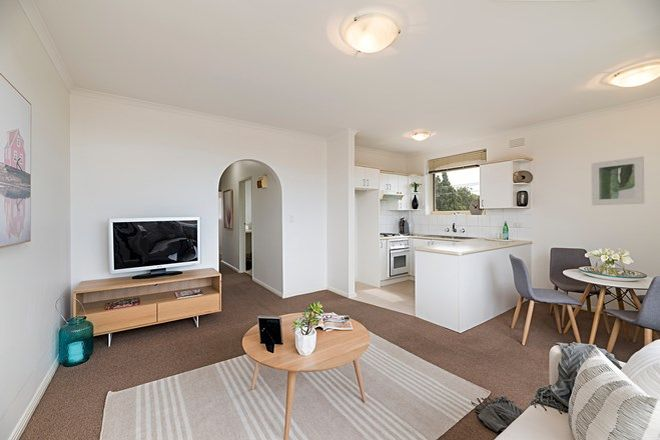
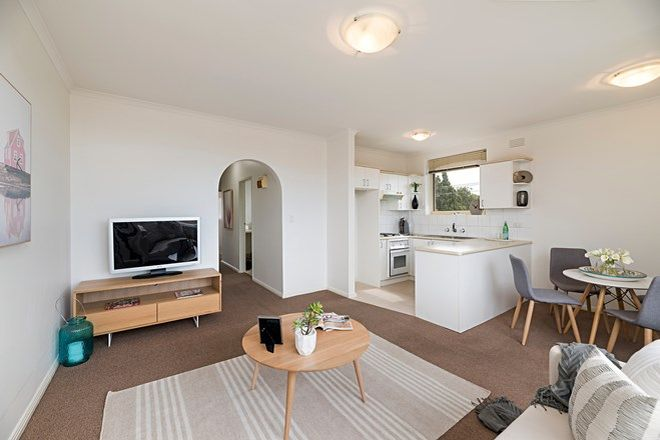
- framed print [590,156,645,206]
